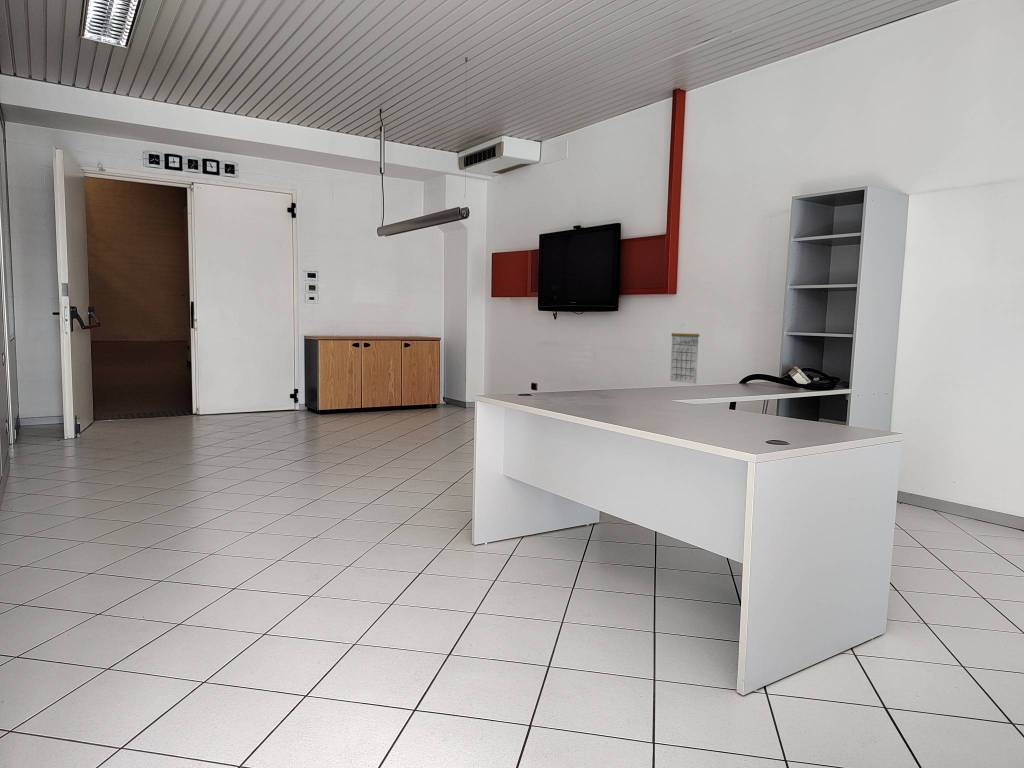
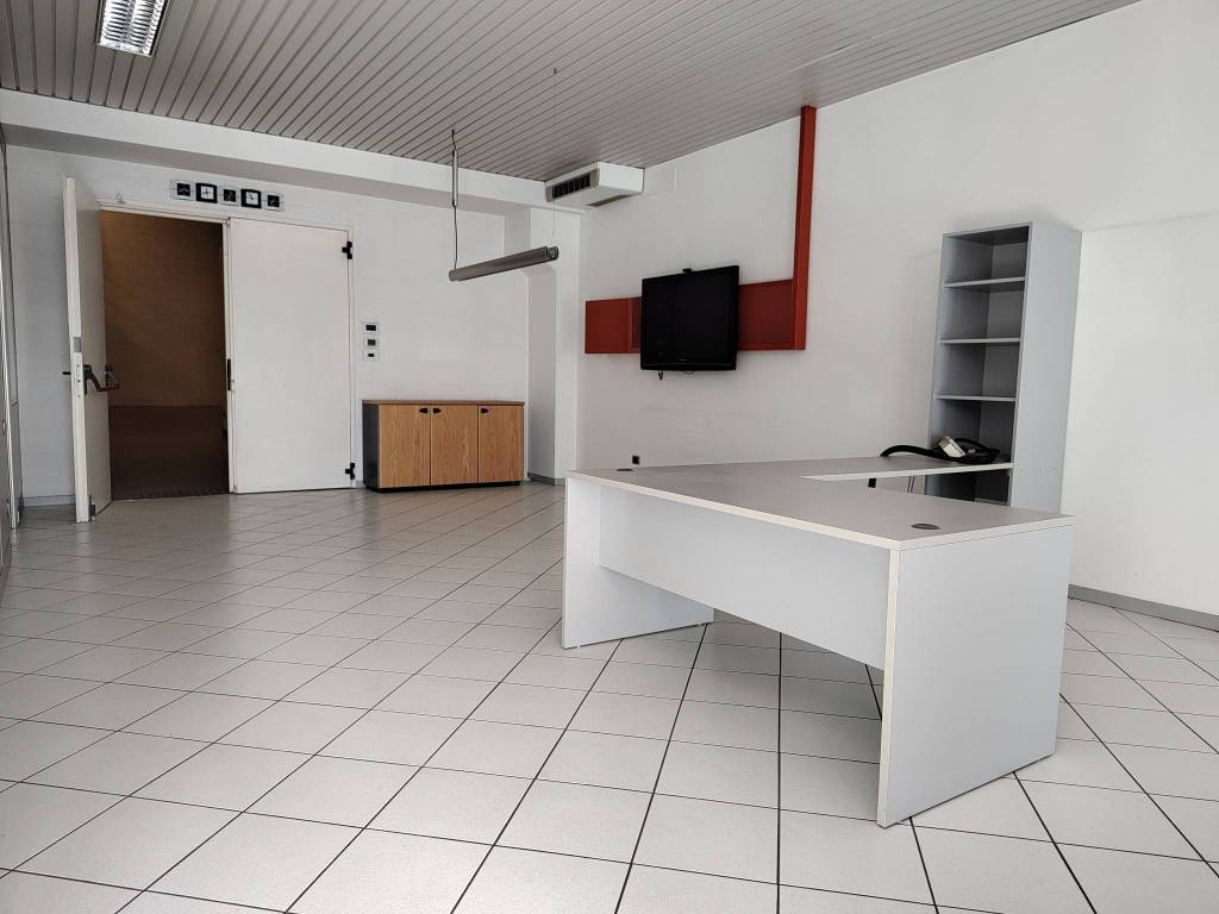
- calendar [669,324,700,384]
